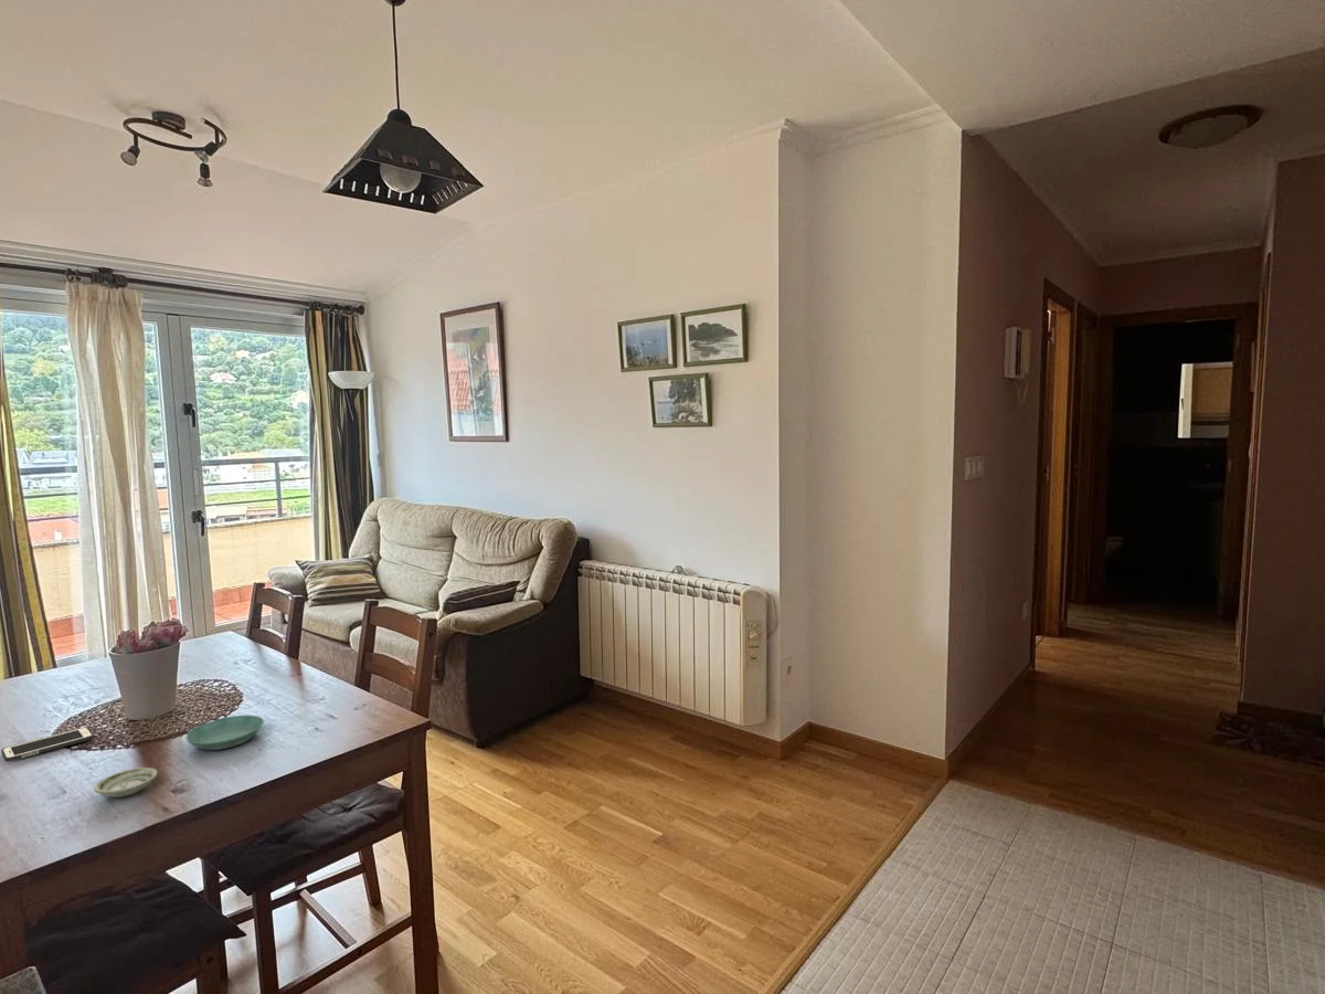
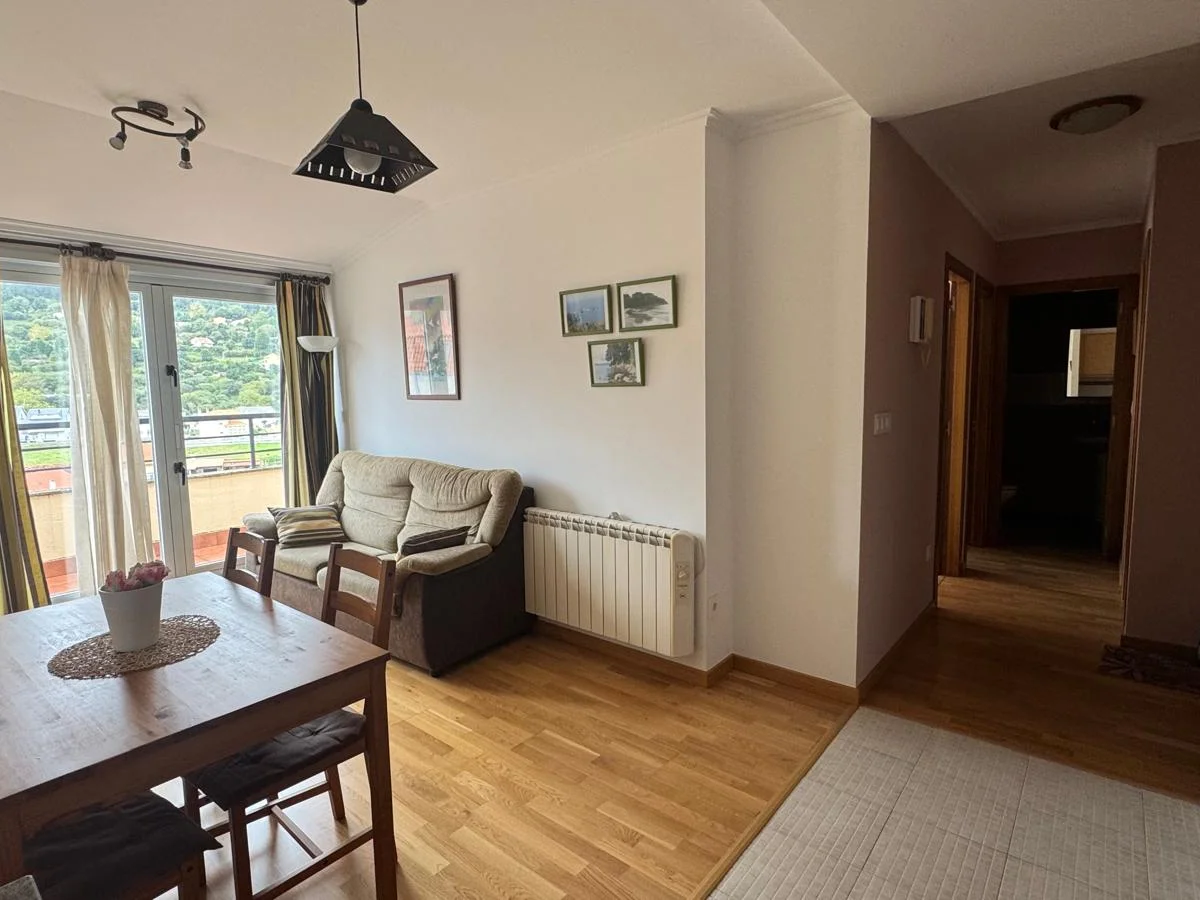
- cell phone [0,726,95,762]
- saucer [184,715,265,751]
- saucer [93,766,159,799]
